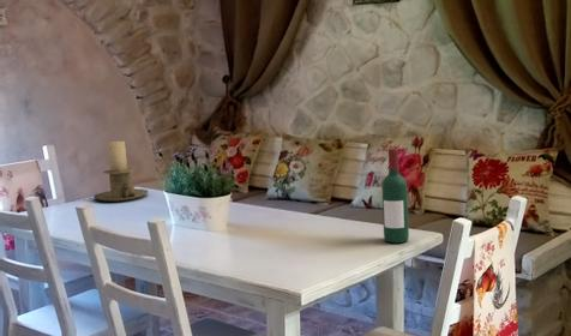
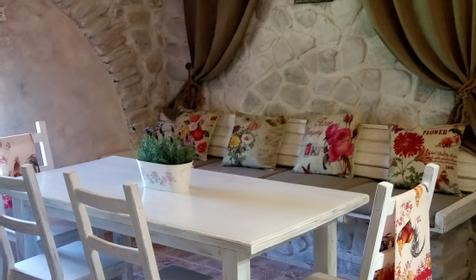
- candle holder [92,140,150,203]
- wine bottle [380,148,410,244]
